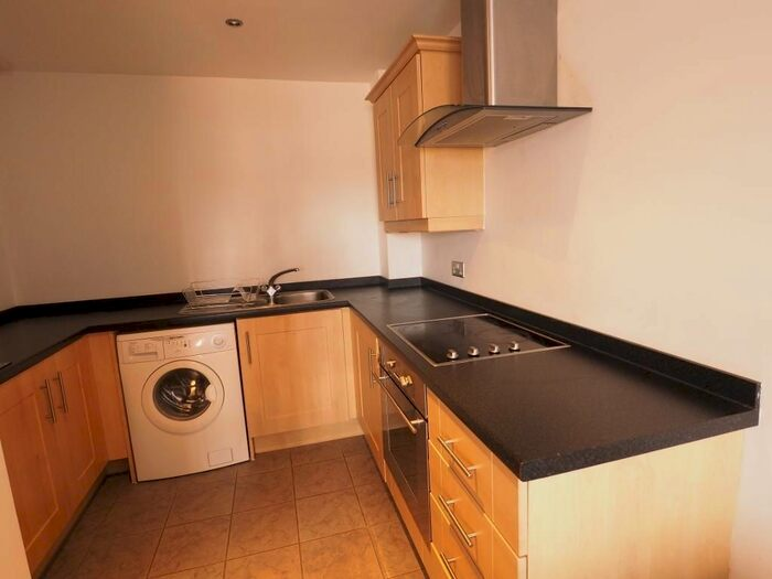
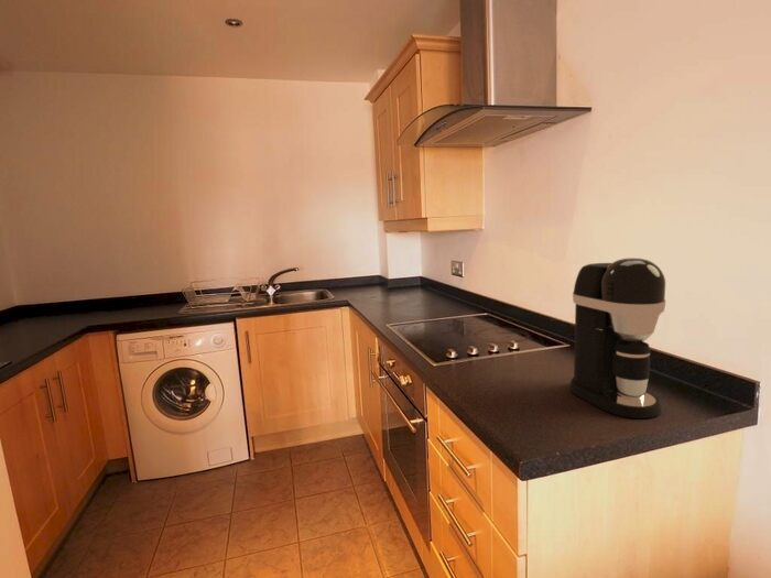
+ coffee maker [568,257,666,419]
